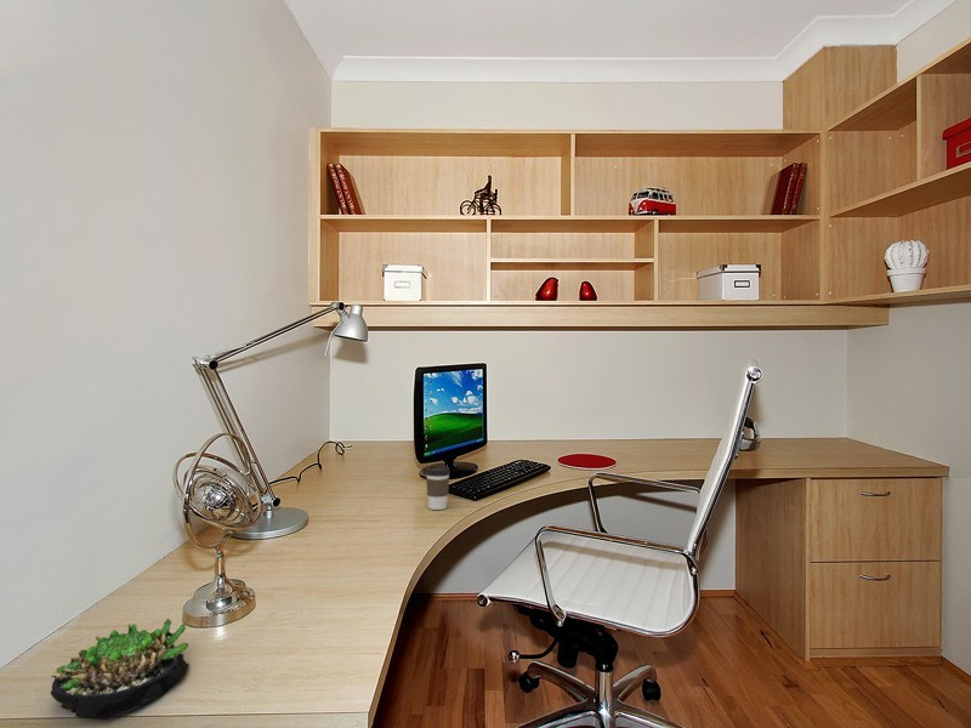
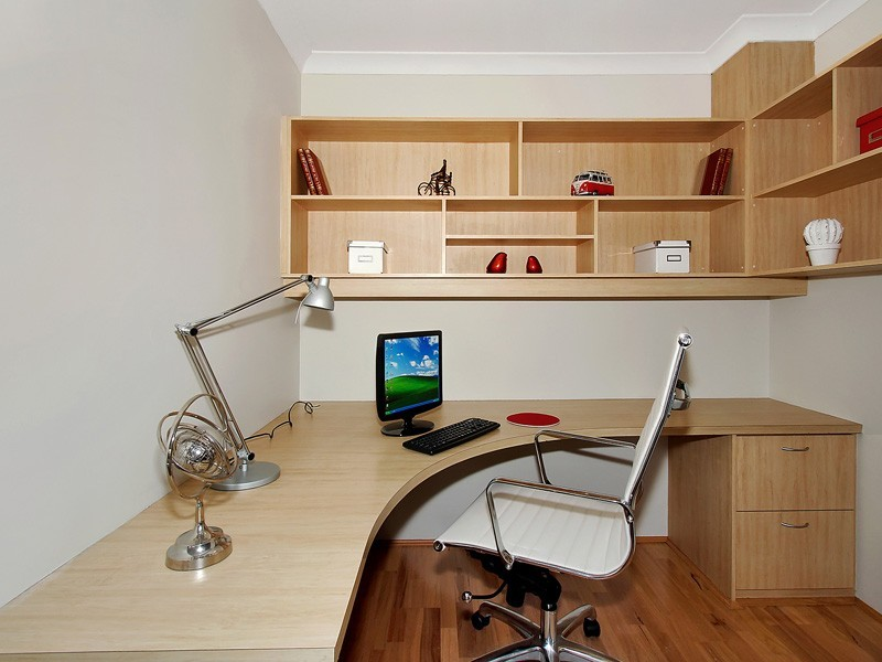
- succulent plant [49,618,191,721]
- coffee cup [425,465,452,511]
